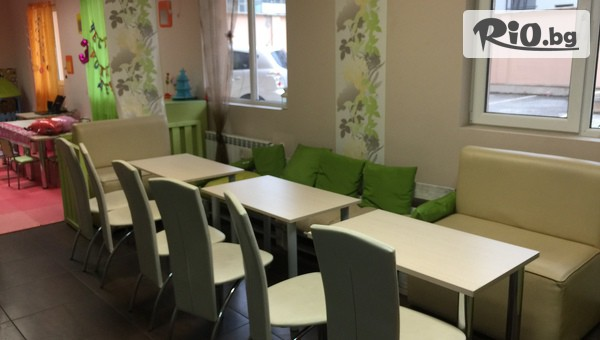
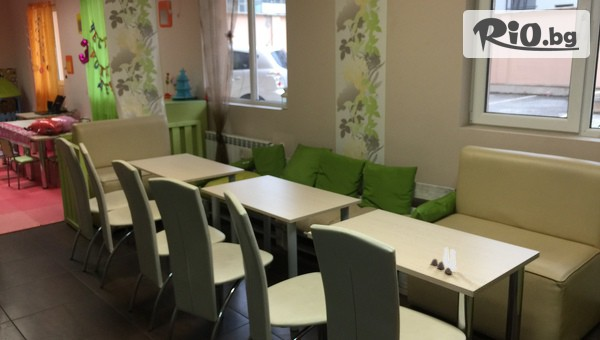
+ salt and pepper shaker set [430,246,458,275]
